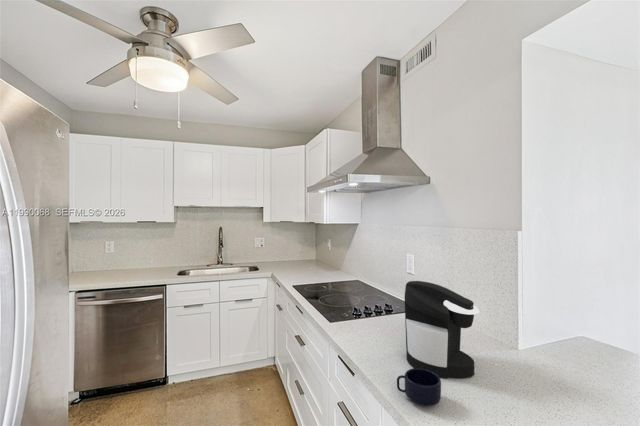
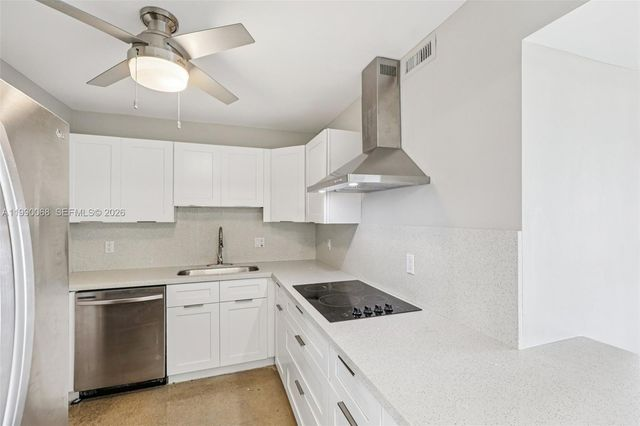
- mug [396,368,442,407]
- coffee maker [404,280,480,380]
